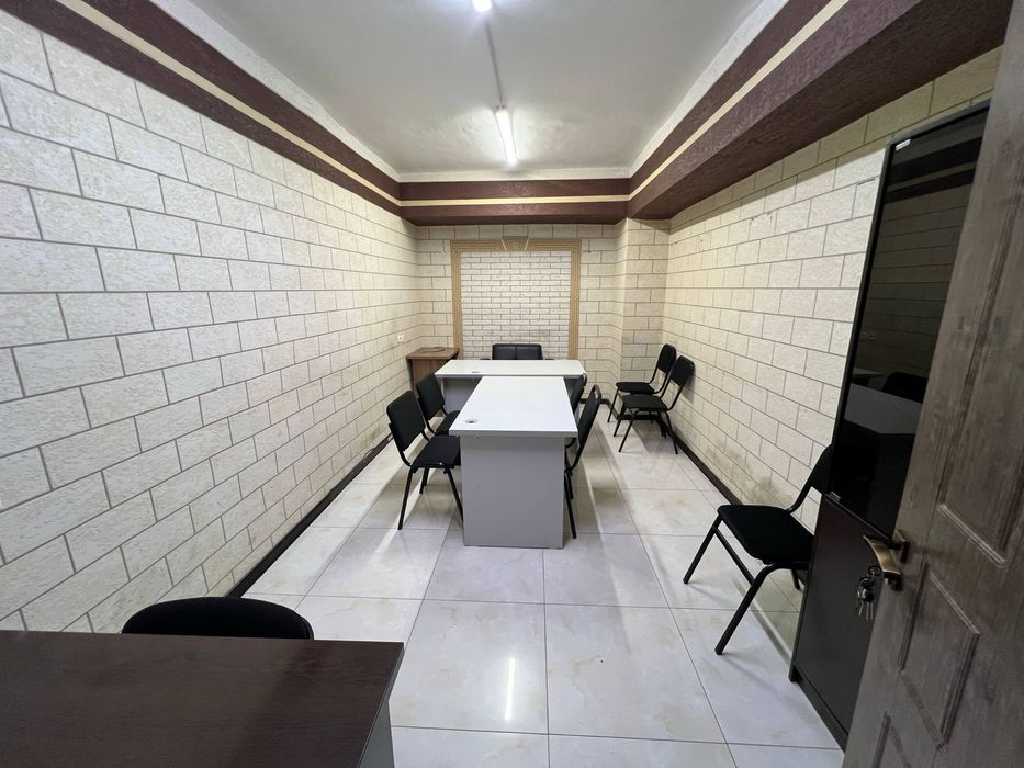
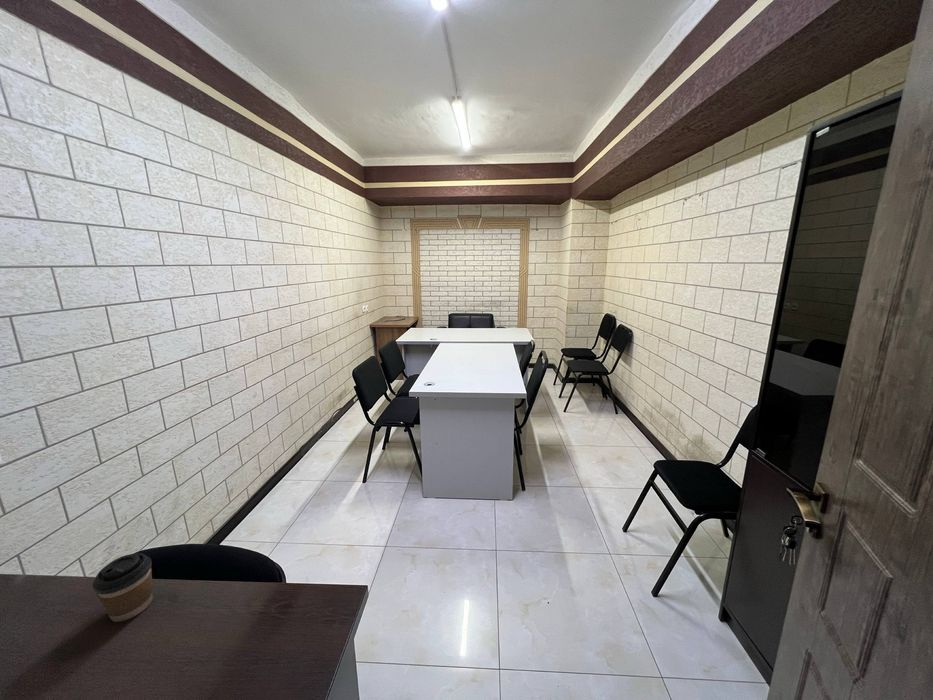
+ coffee cup [91,552,153,623]
